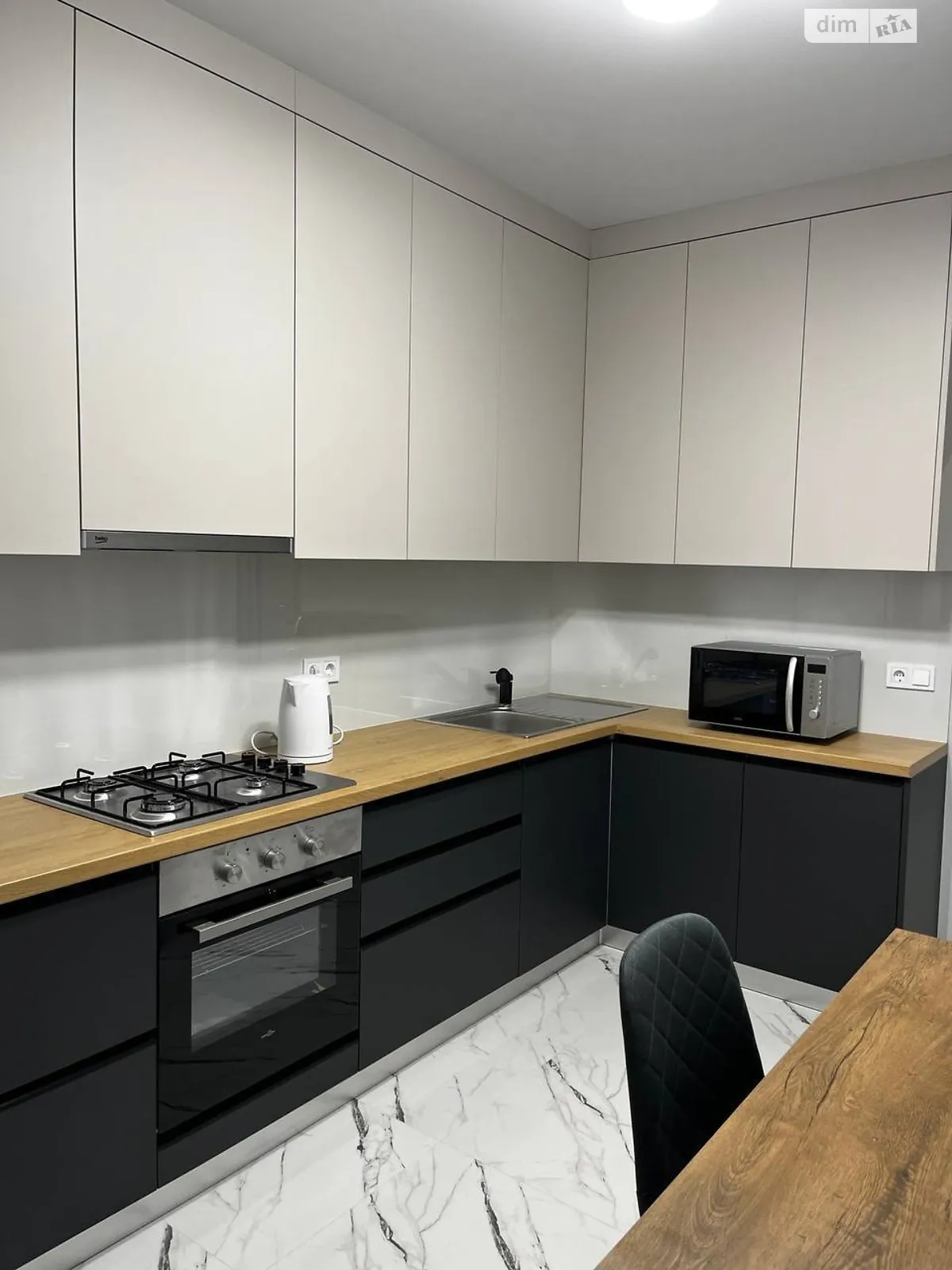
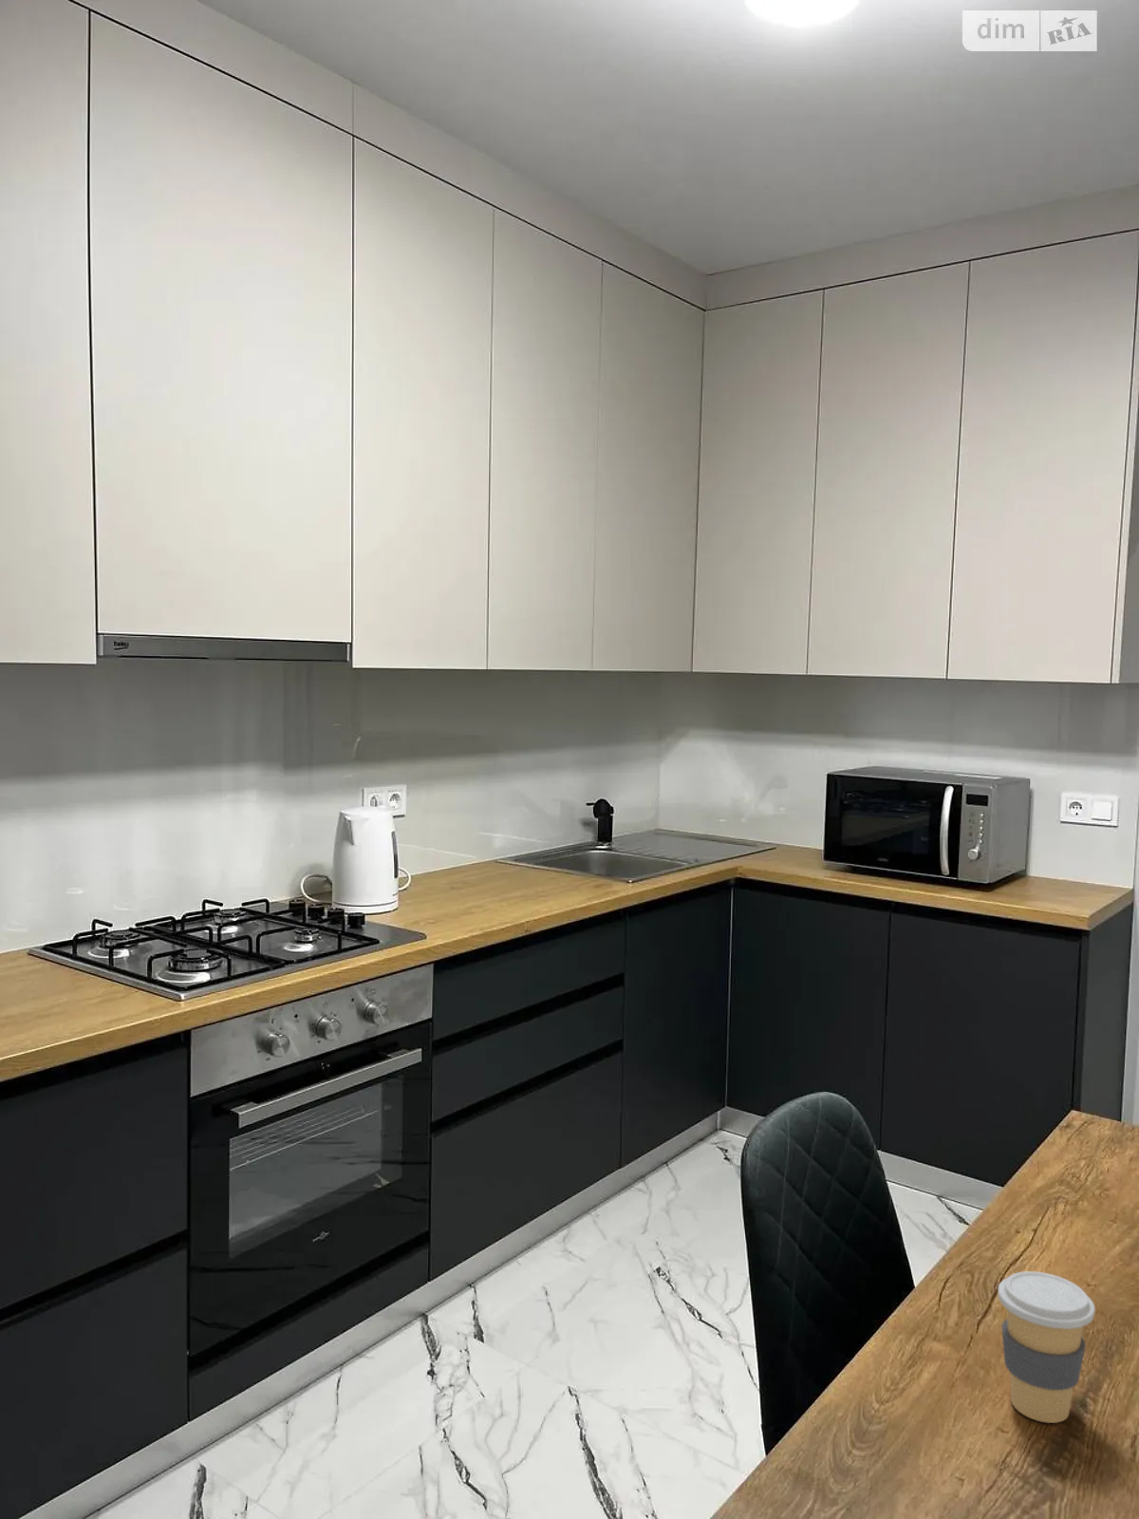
+ coffee cup [998,1270,1096,1425]
